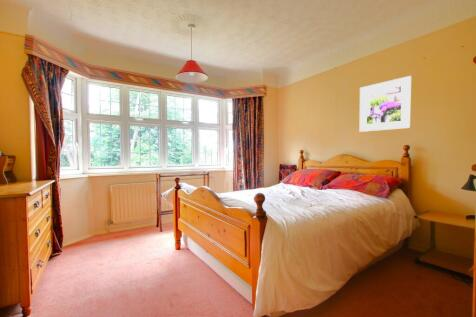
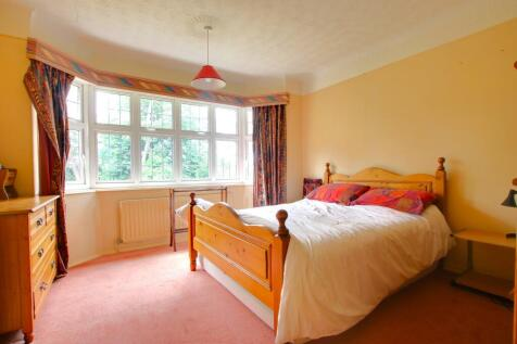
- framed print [359,75,412,133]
